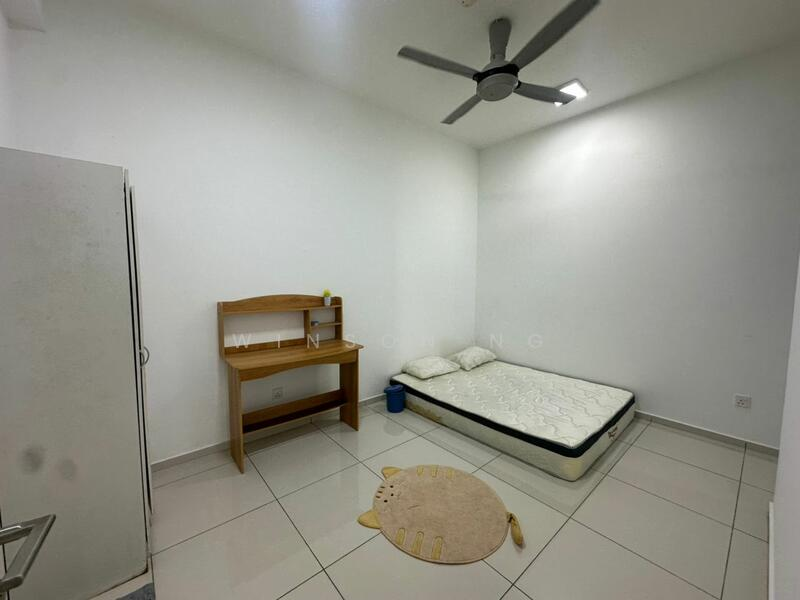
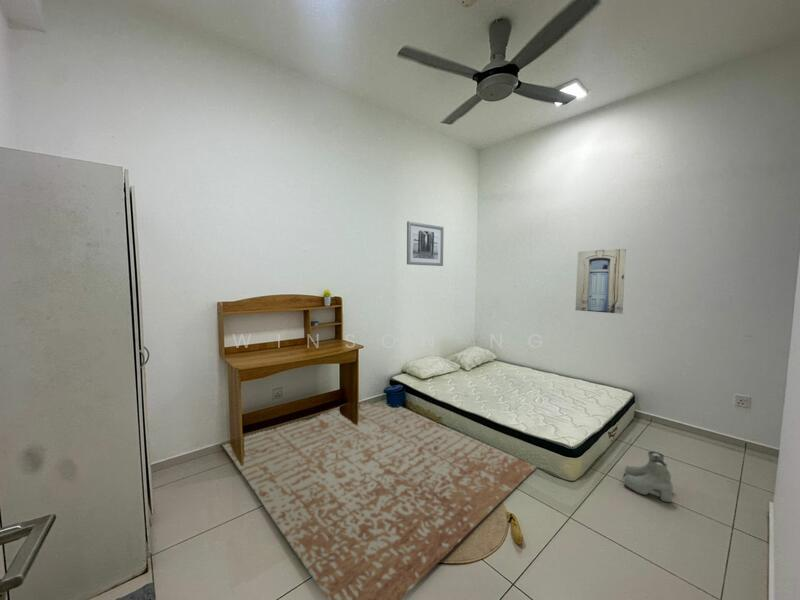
+ rug [222,402,538,600]
+ boots [623,450,674,504]
+ wall art [406,220,445,267]
+ wall art [575,248,627,315]
